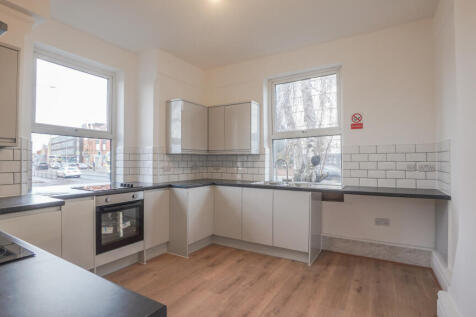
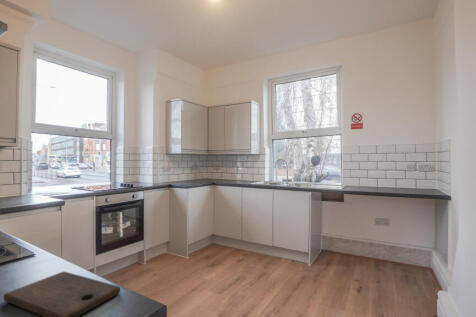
+ cutting board [3,271,121,317]
